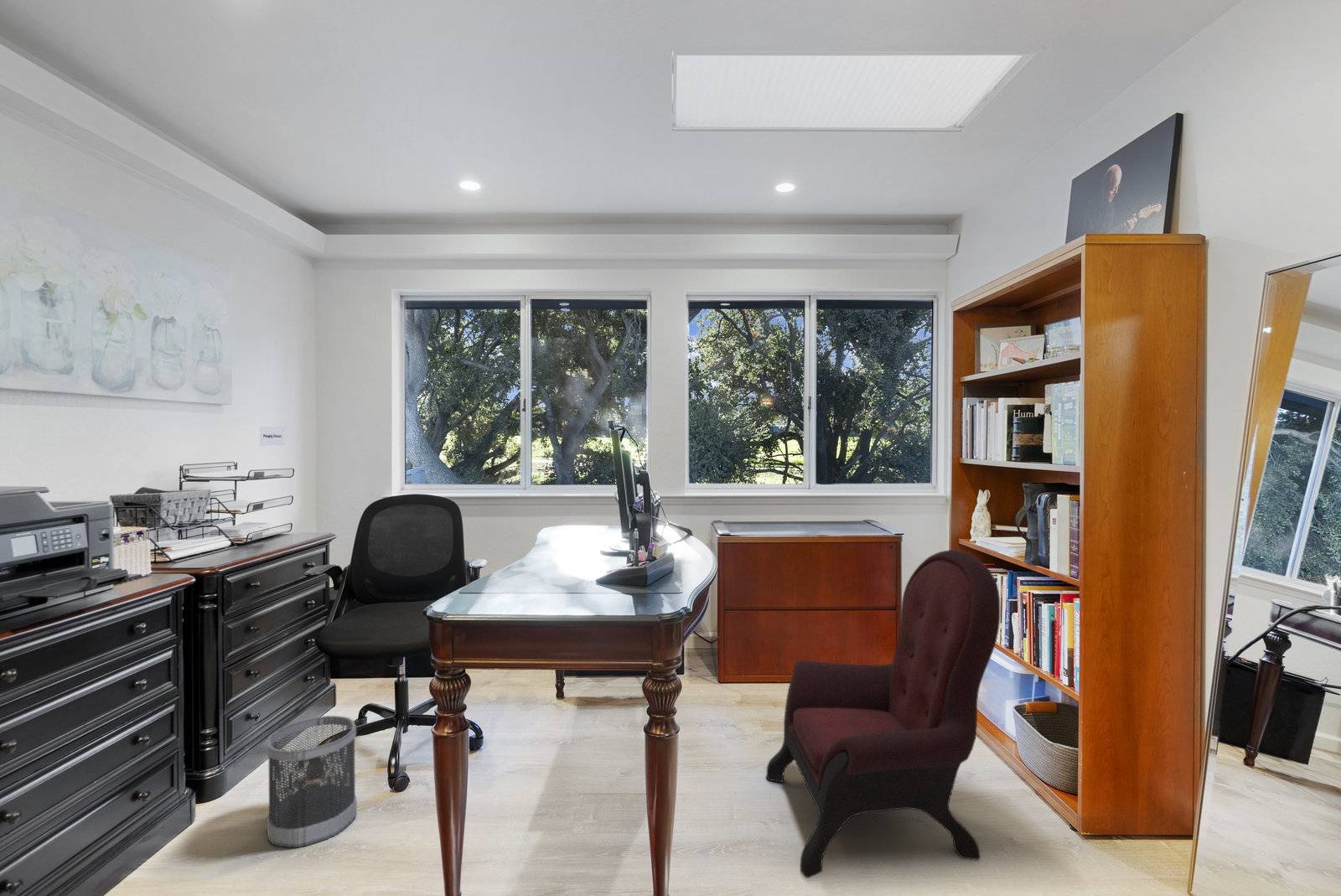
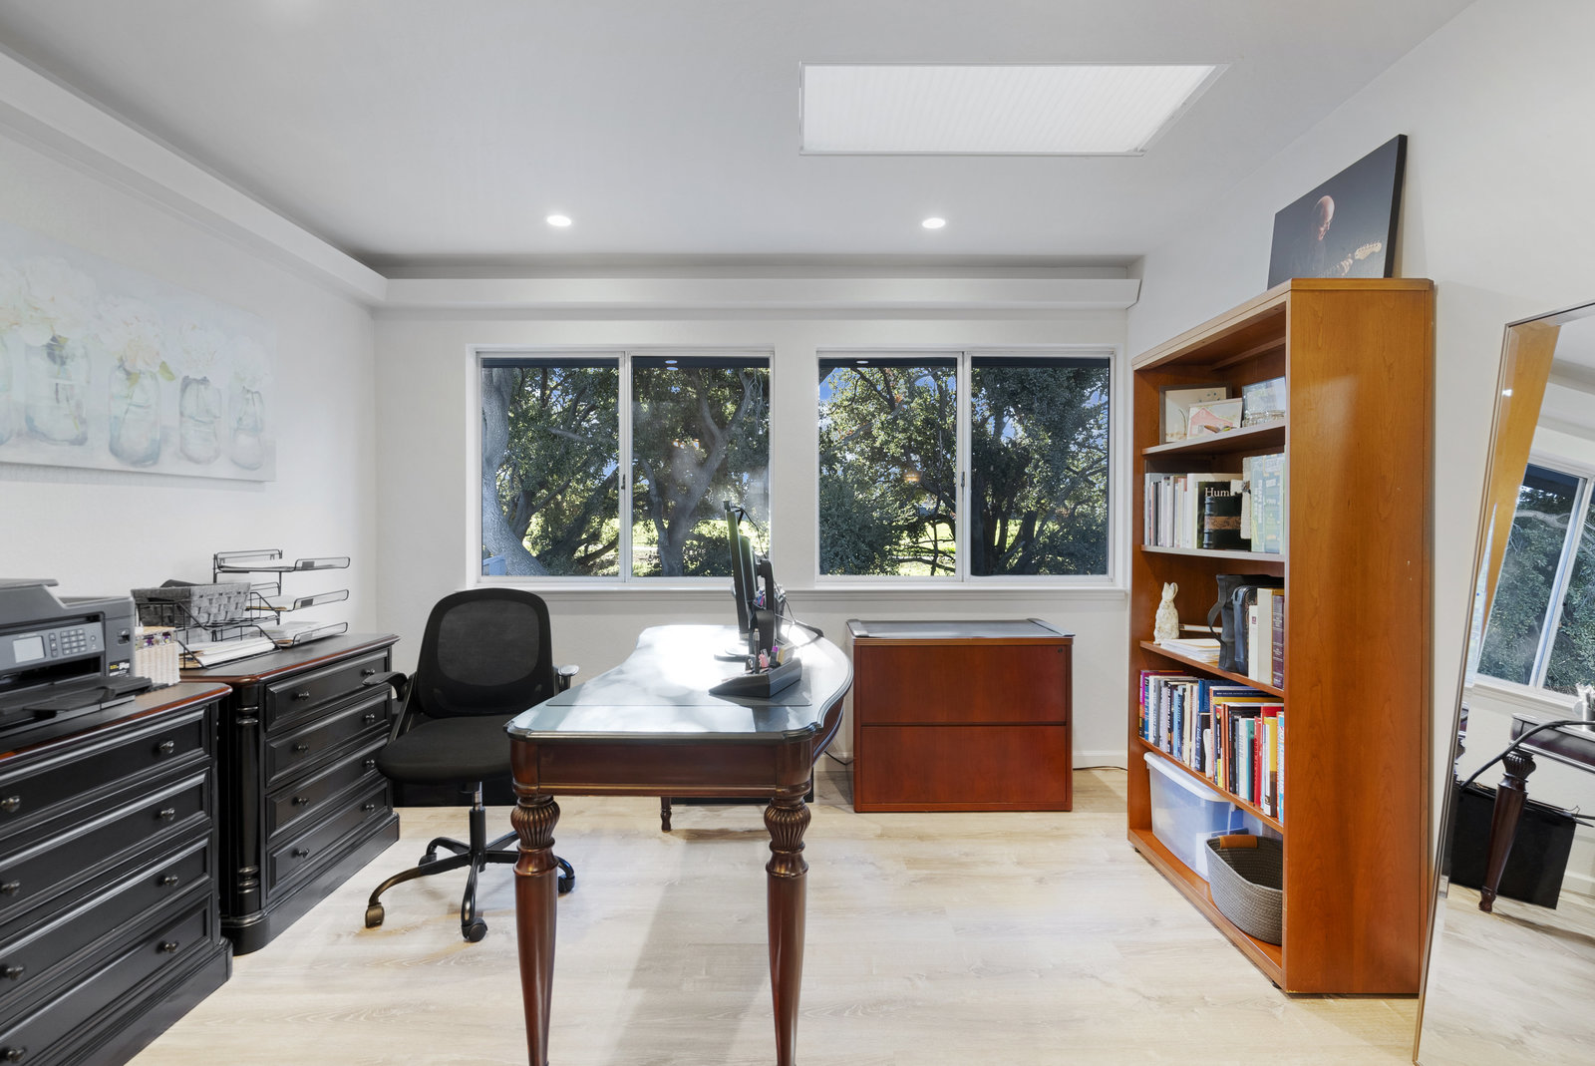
- wastebasket [266,715,358,849]
- armchair [766,549,1001,879]
- nameplate [259,425,285,446]
